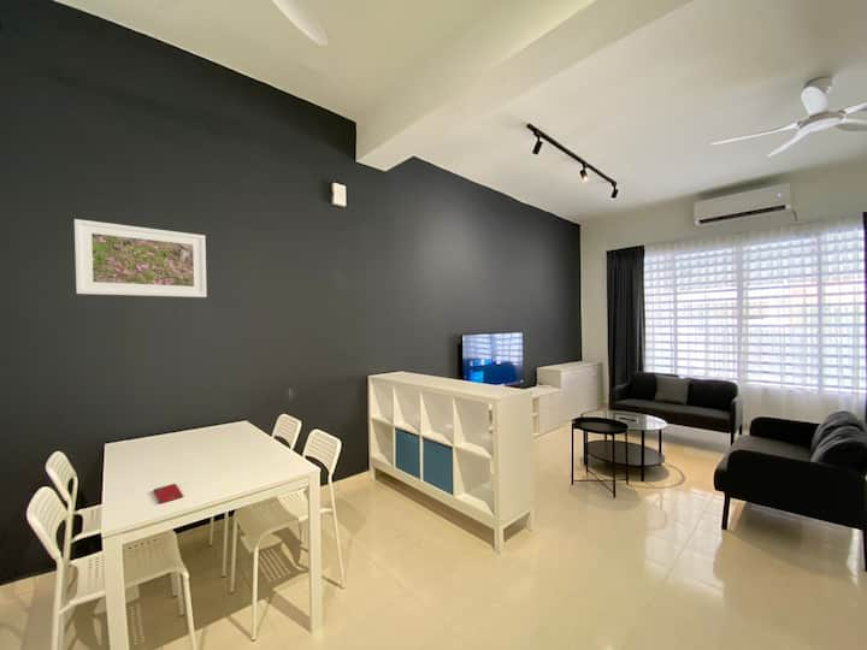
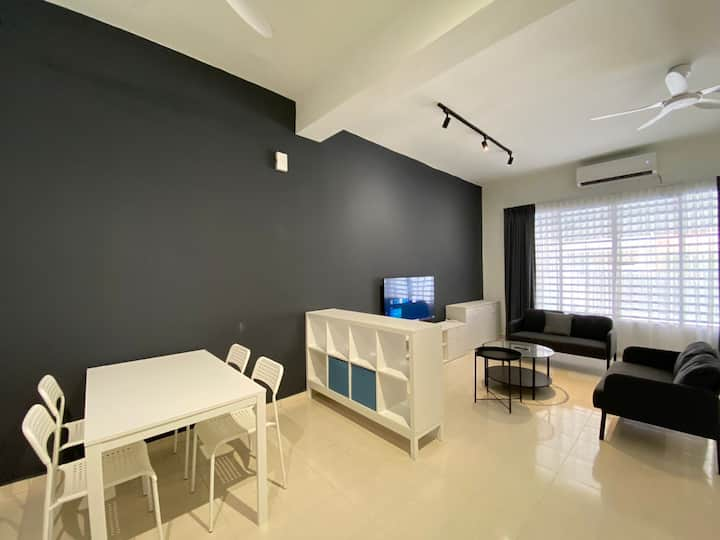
- smartphone [152,483,184,504]
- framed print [73,218,207,299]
